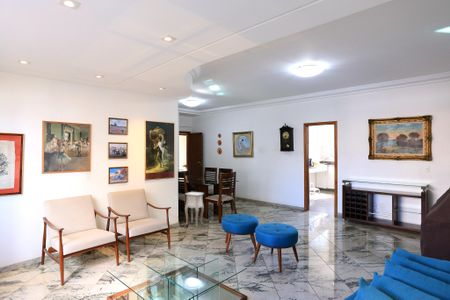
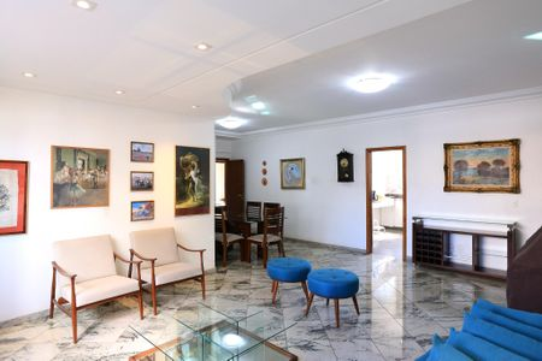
- side table [184,191,205,227]
